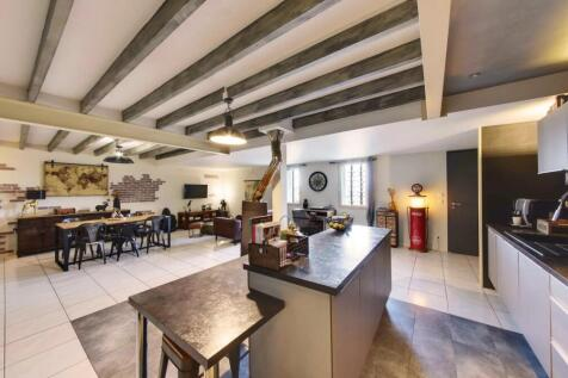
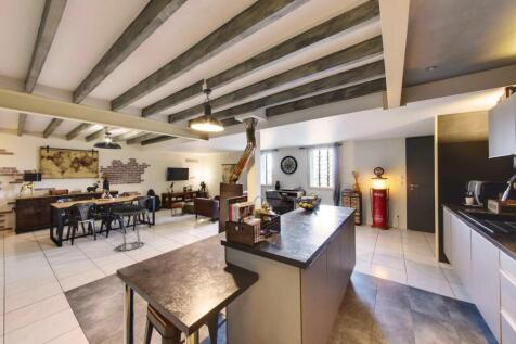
+ stool [113,204,147,252]
